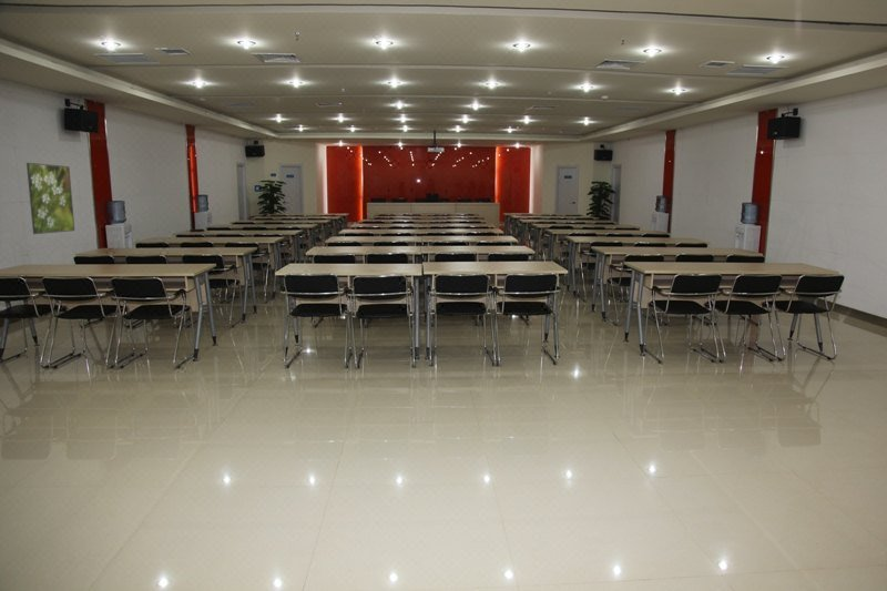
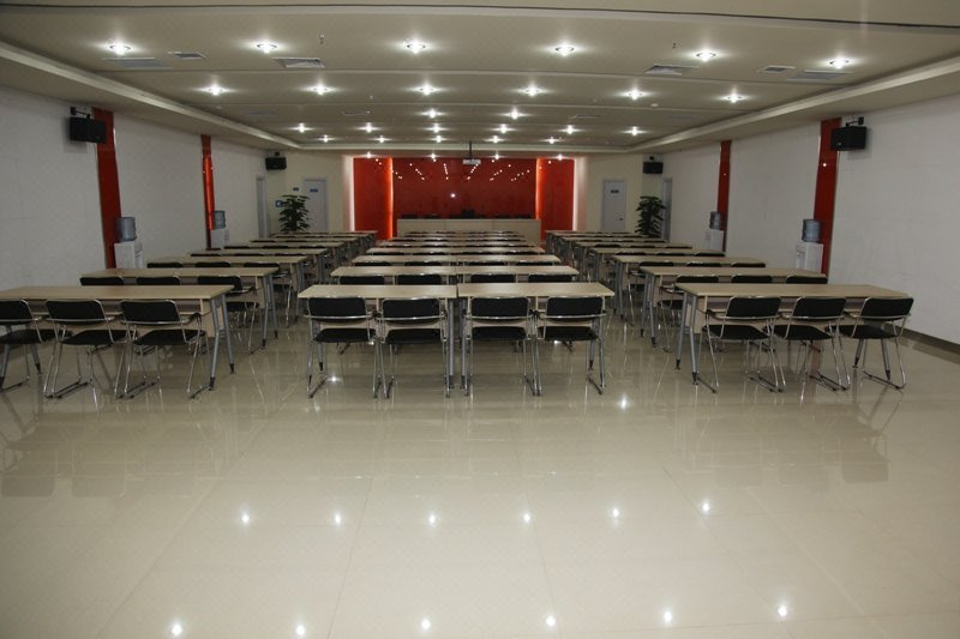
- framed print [26,162,75,235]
